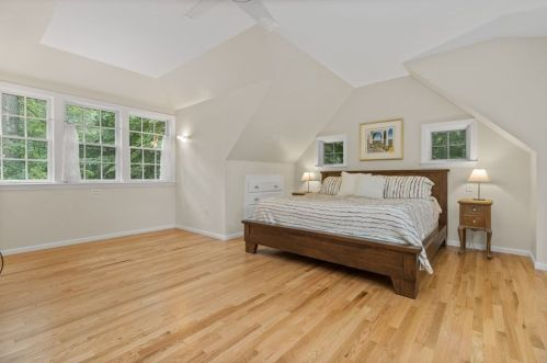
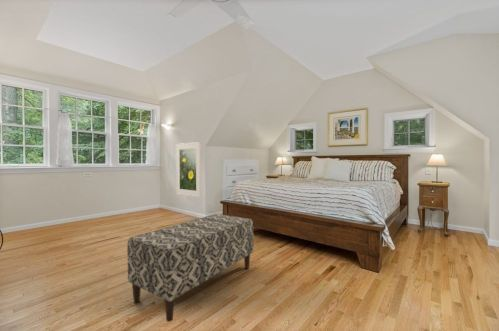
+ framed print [175,141,202,198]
+ bench [126,213,254,323]
